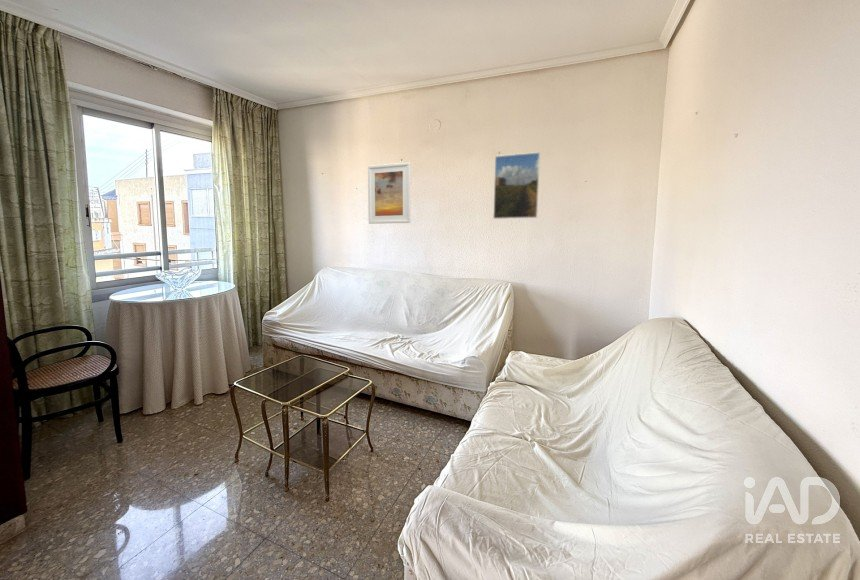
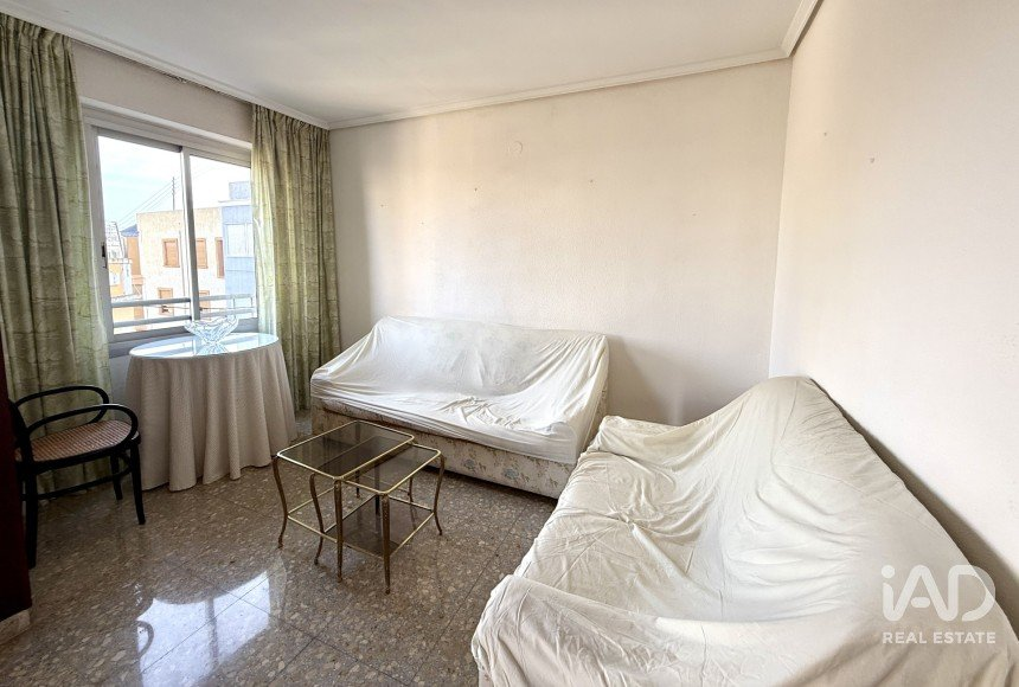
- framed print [367,161,411,225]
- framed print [492,151,541,220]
